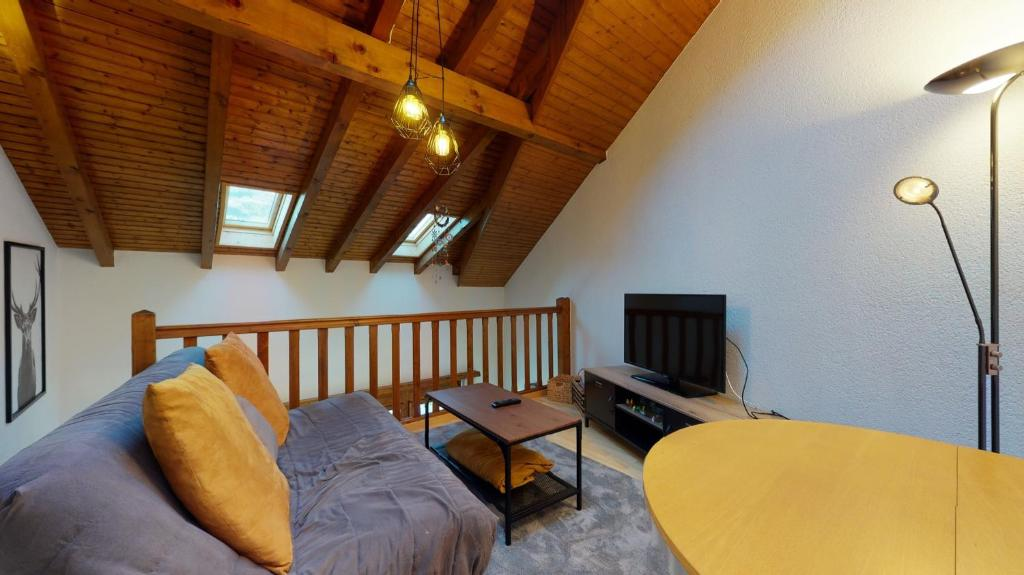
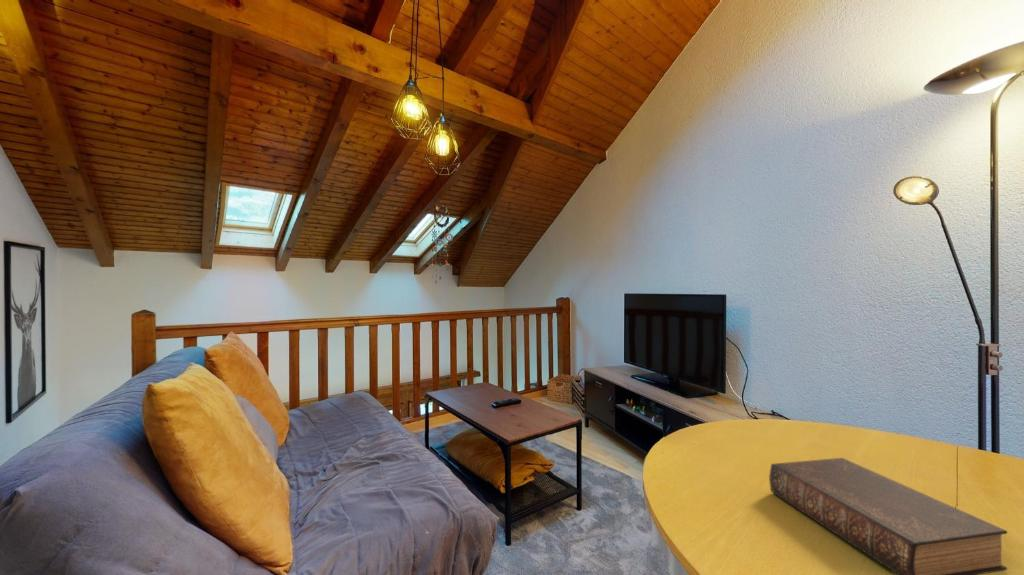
+ book [768,457,1009,575]
